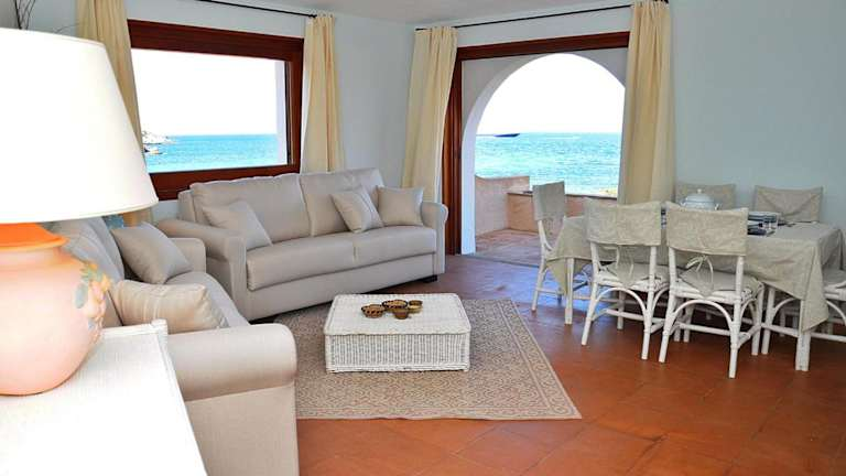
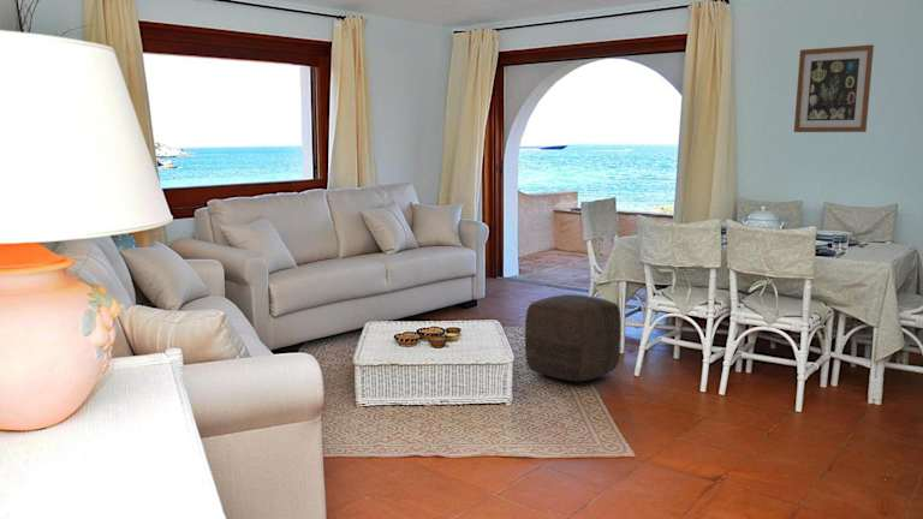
+ wall art [793,43,875,133]
+ ottoman [524,293,623,382]
